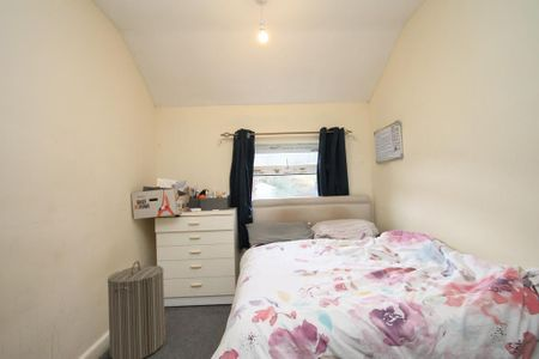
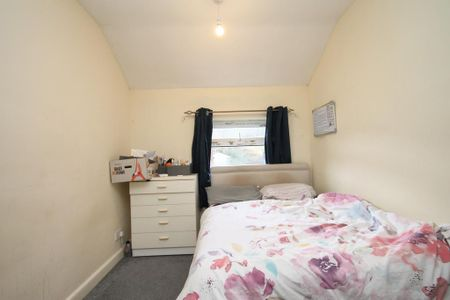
- laundry hamper [107,260,166,359]
